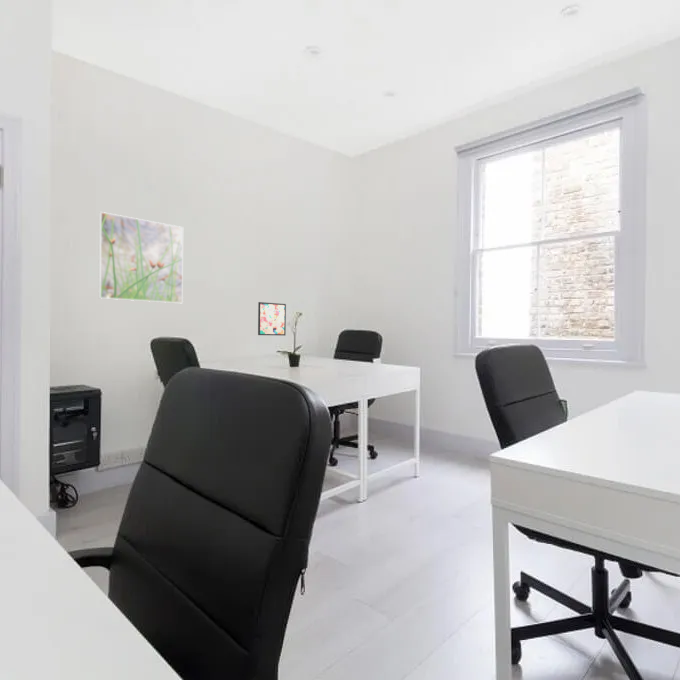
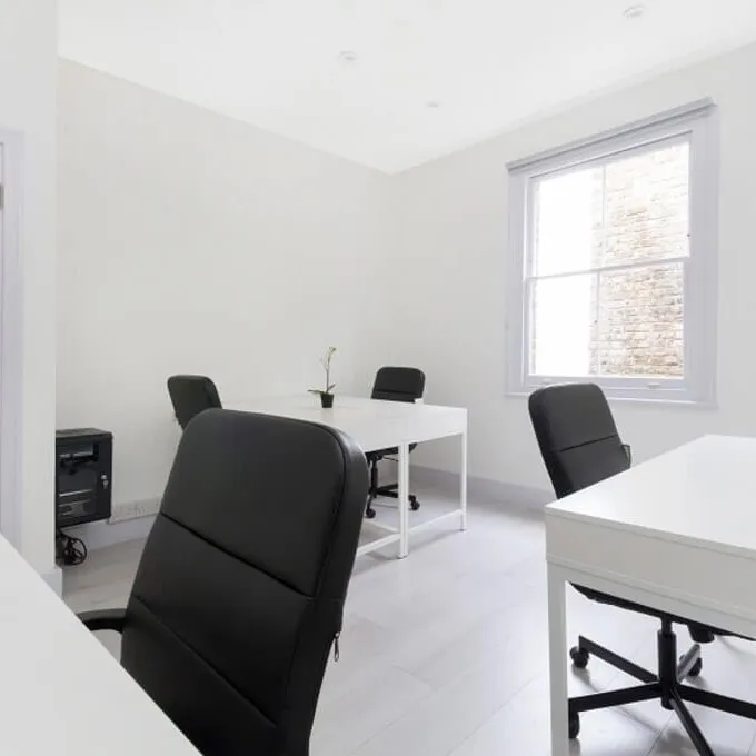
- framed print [98,211,184,304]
- wall art [257,301,287,337]
